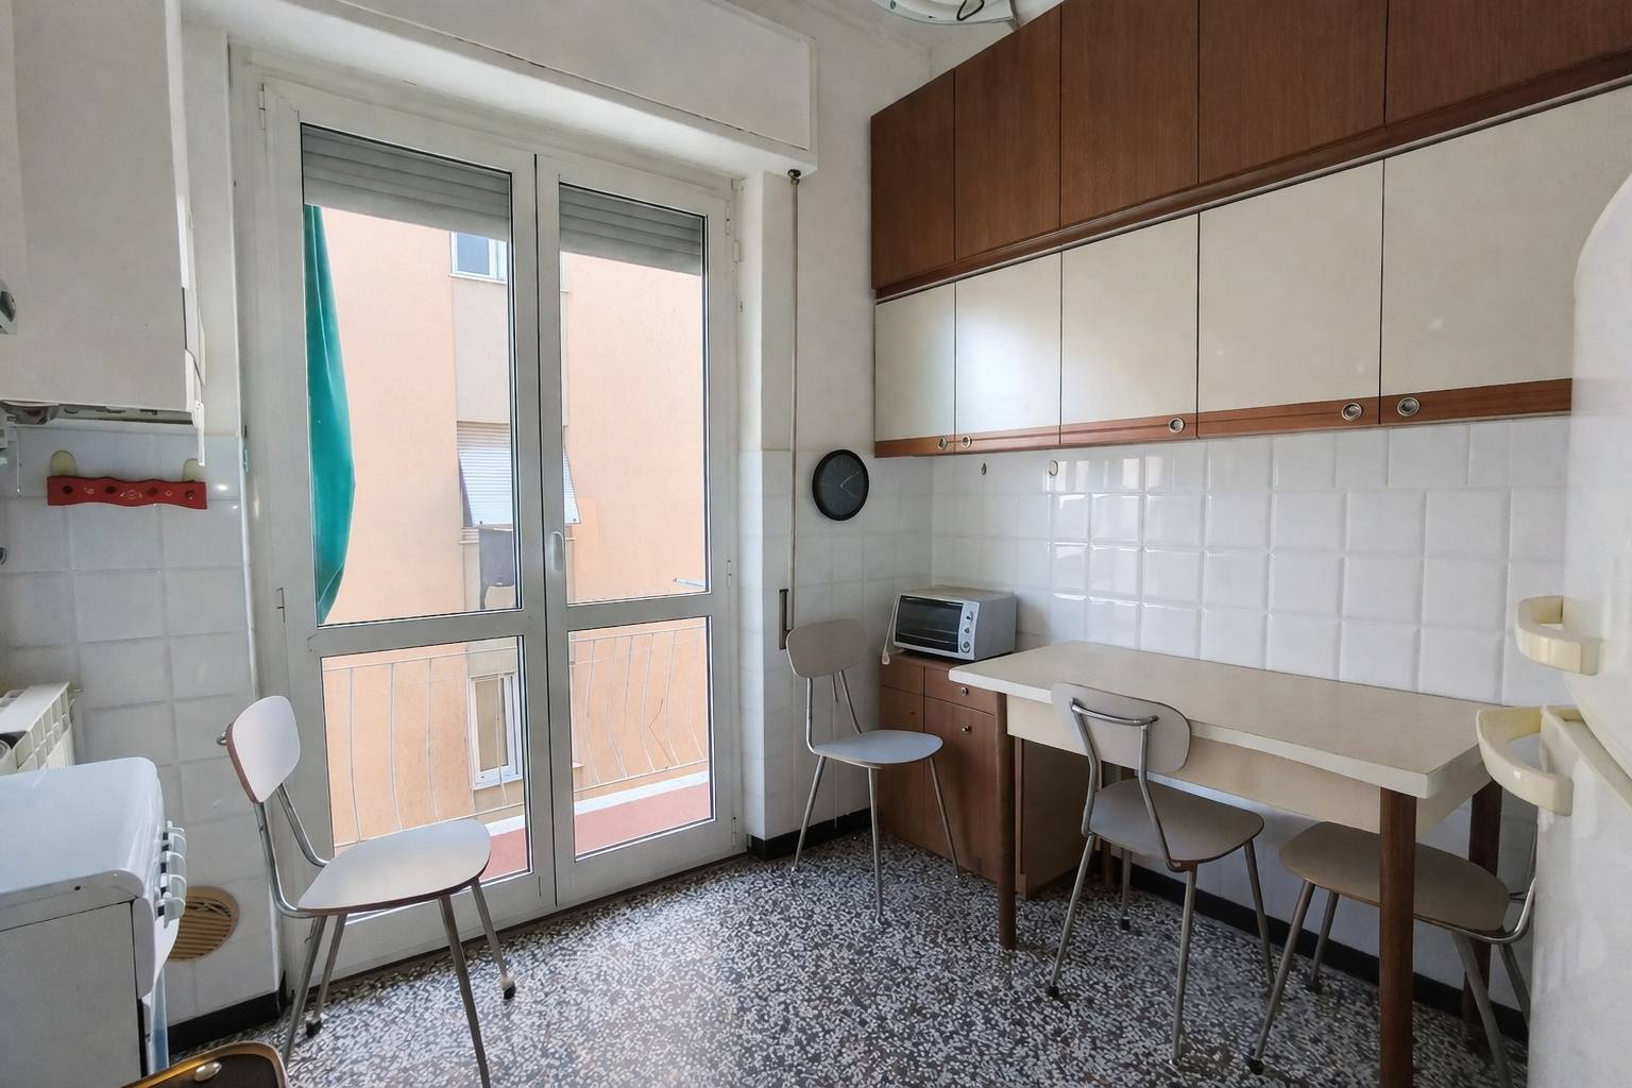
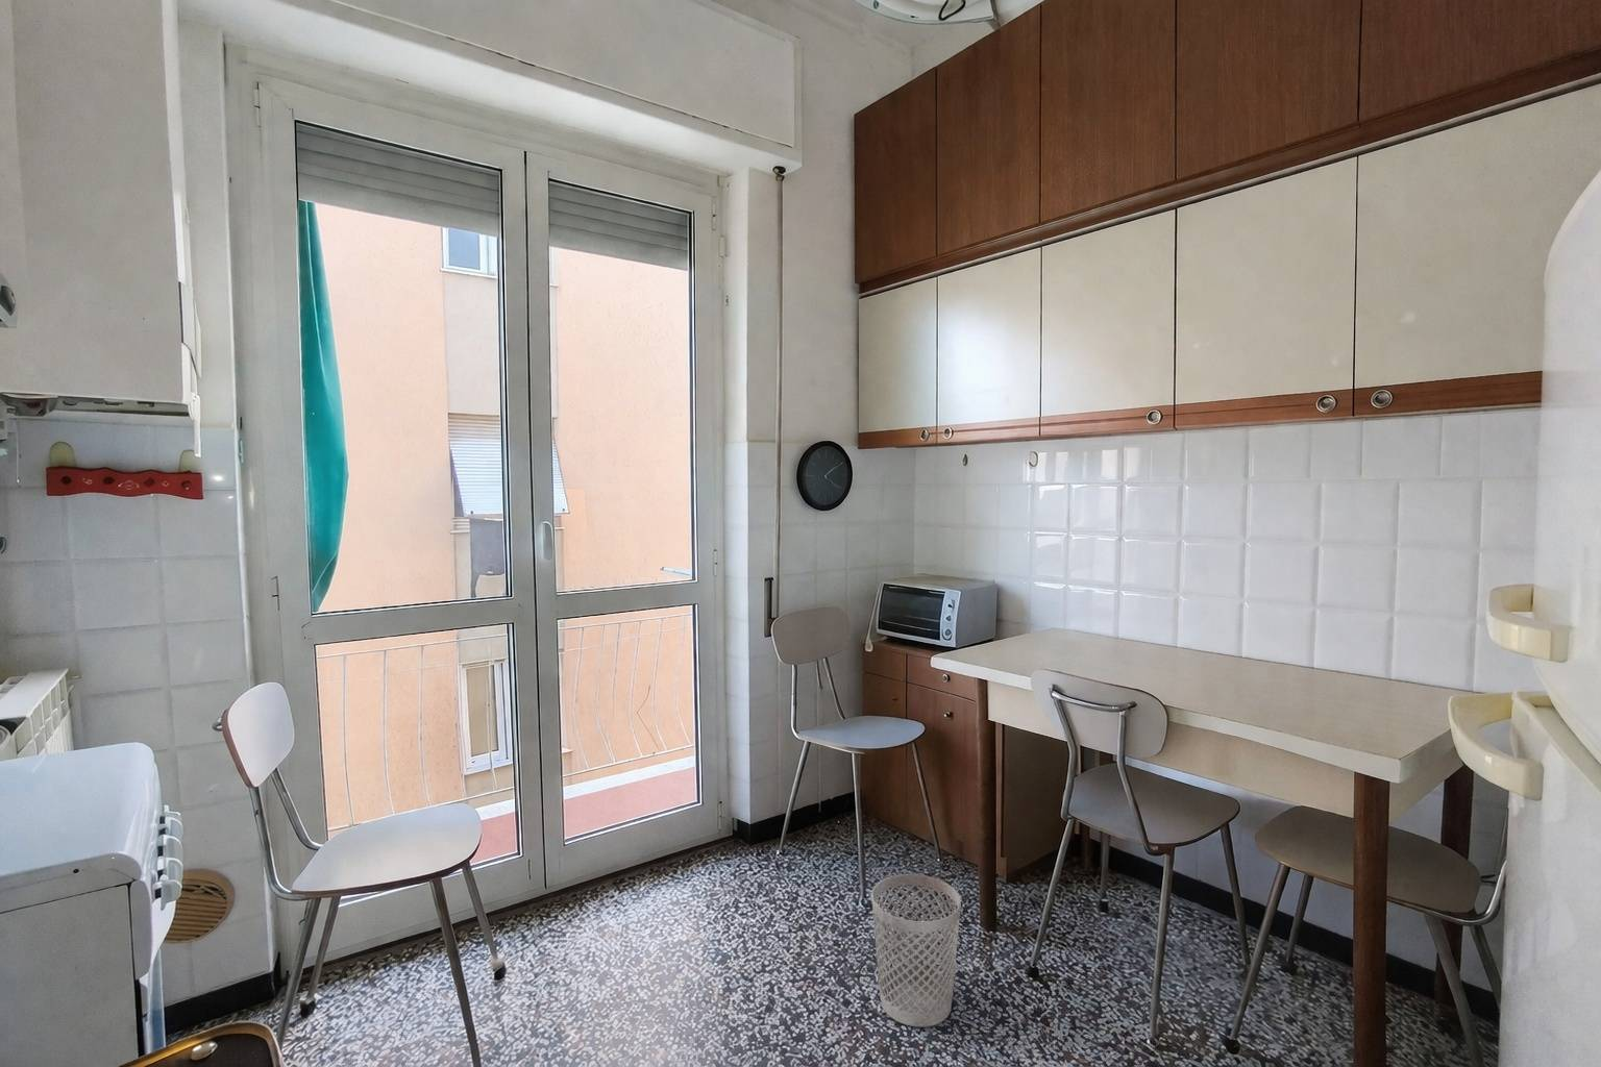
+ wastebasket [871,873,963,1028]
